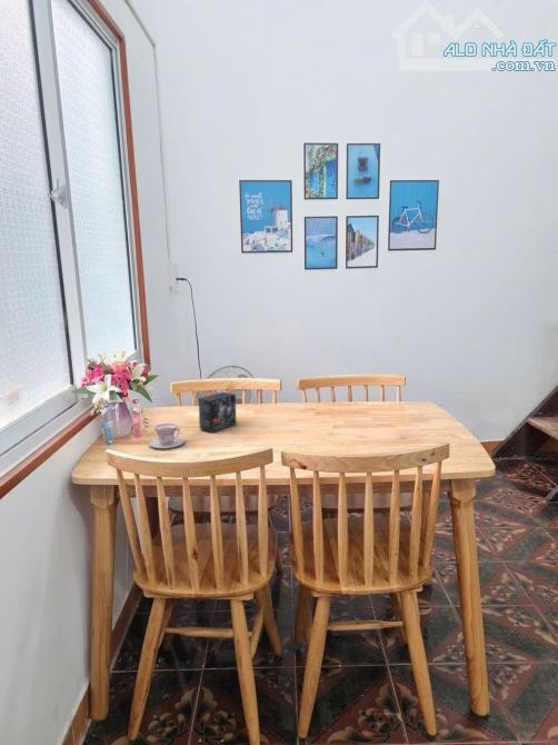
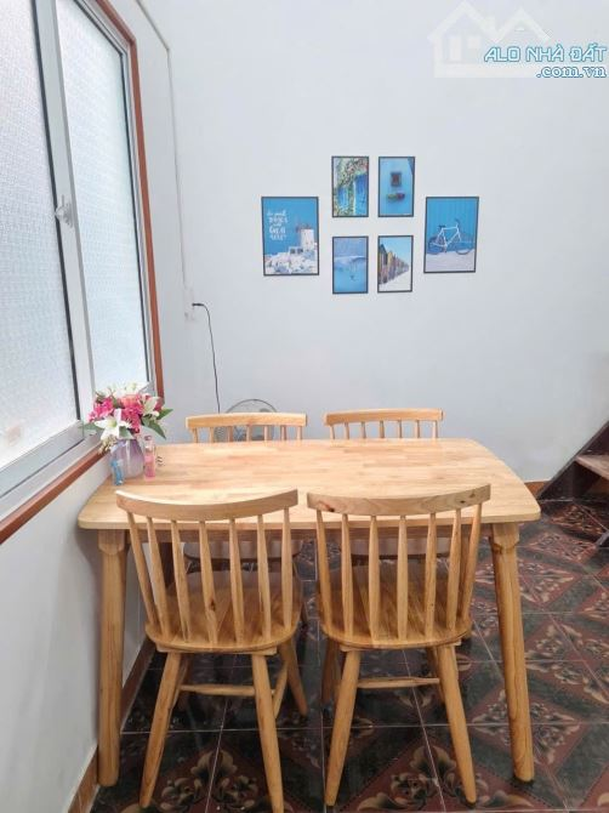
- small box [198,391,238,434]
- teacup [148,423,186,449]
